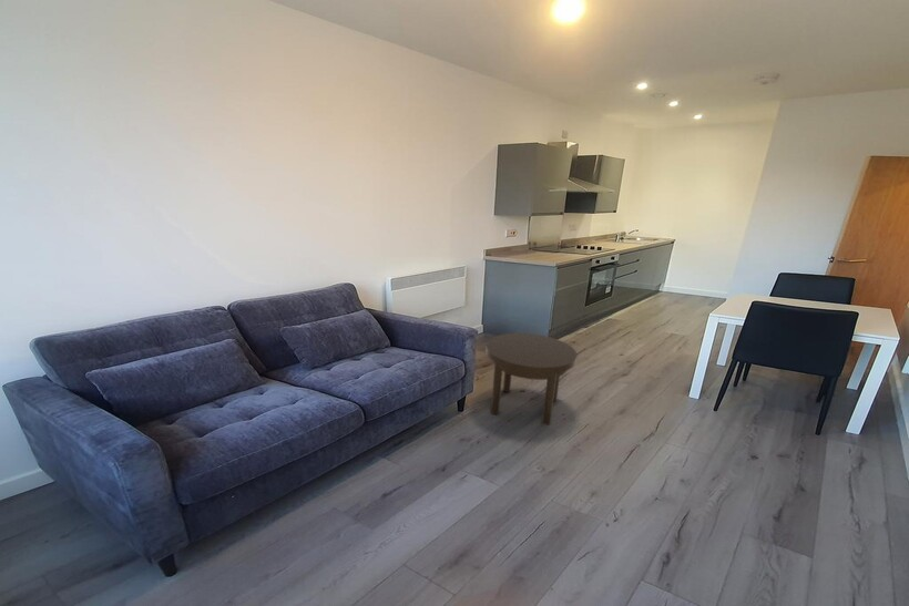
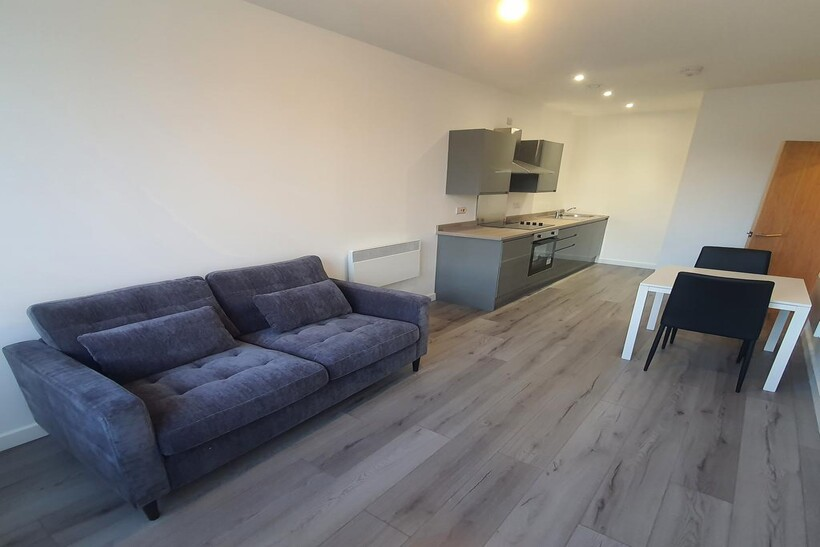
- side table [484,332,578,427]
